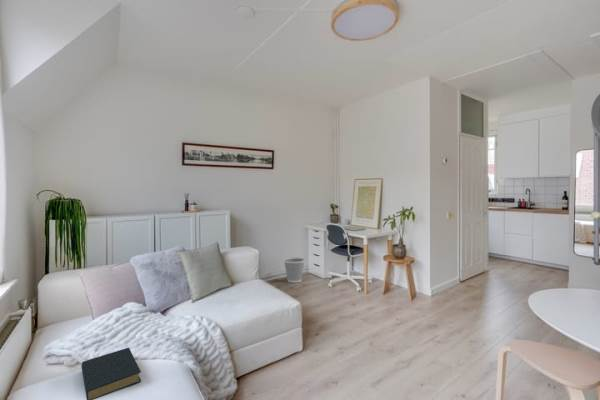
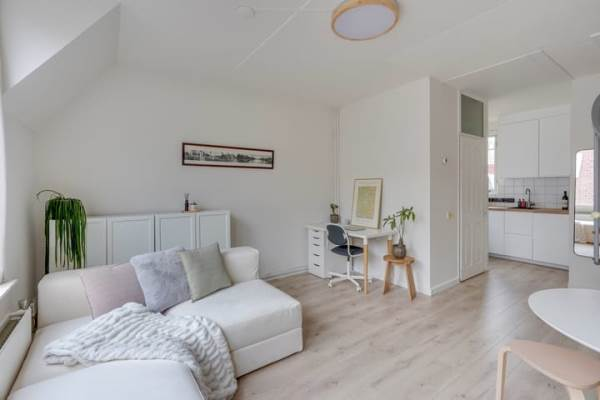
- hardback book [80,347,142,400]
- wastebasket [283,256,306,284]
